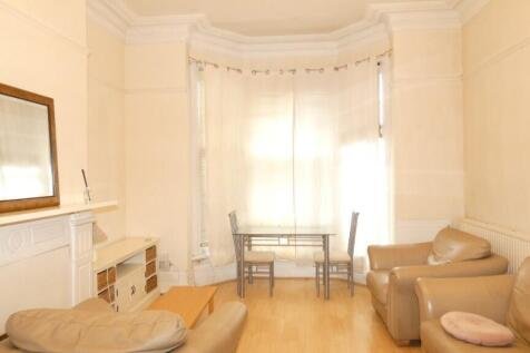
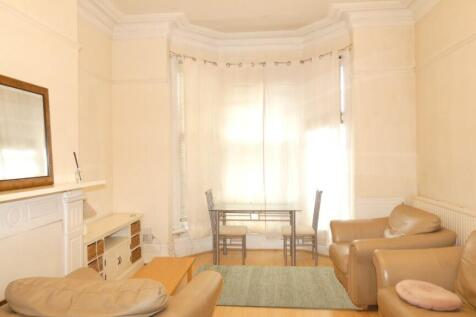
+ rug [192,264,364,310]
